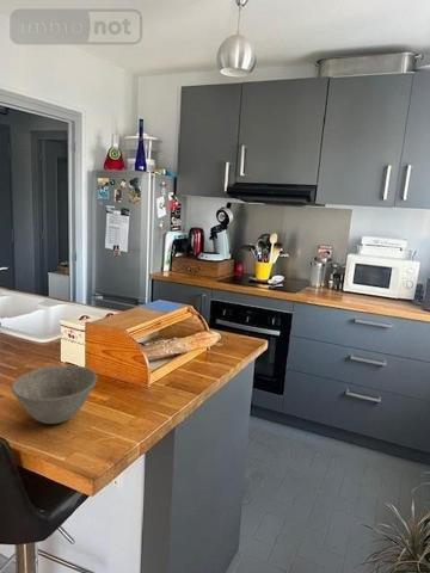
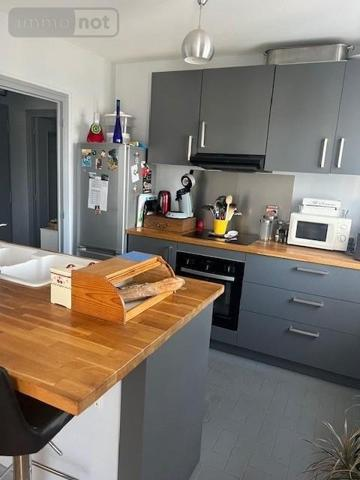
- bowl [10,364,98,425]
